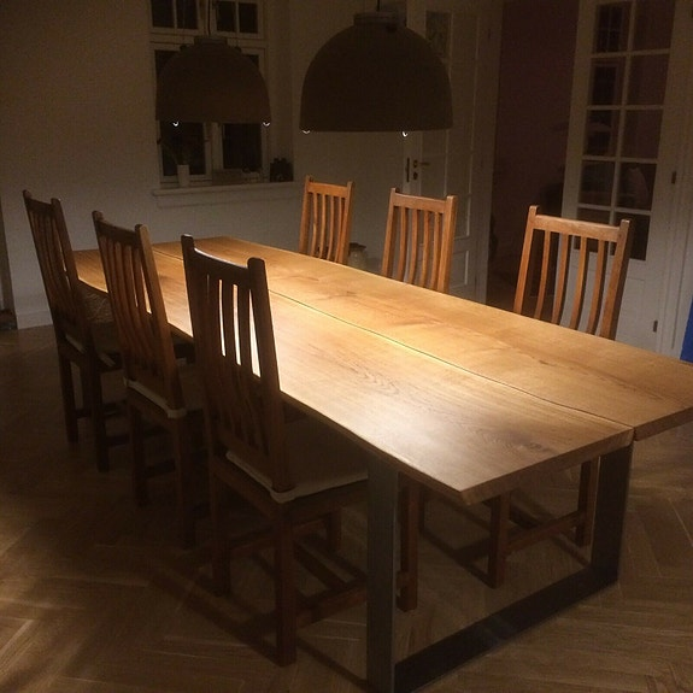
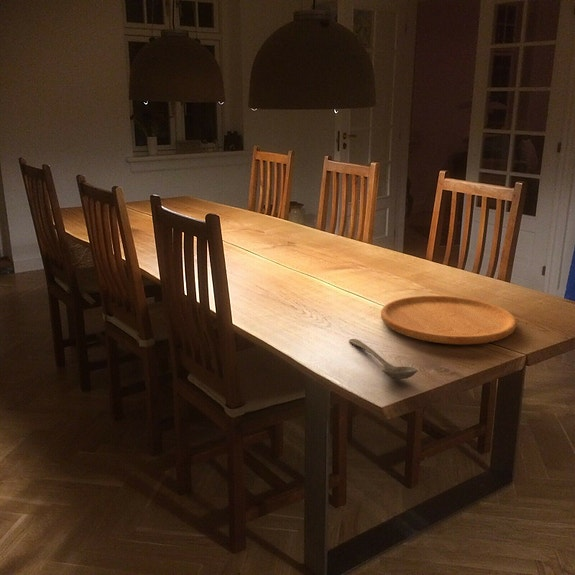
+ cutting board [380,295,517,345]
+ stirrer [348,338,419,380]
